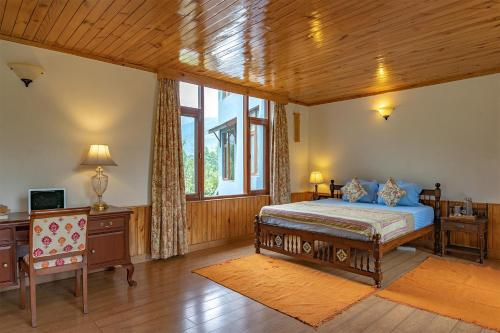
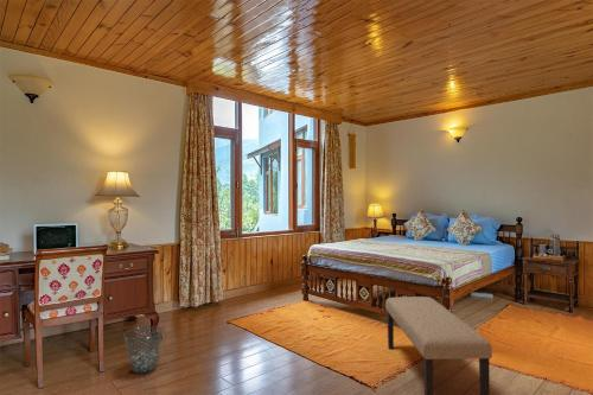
+ bench [384,295,493,395]
+ waste basket [122,325,164,375]
